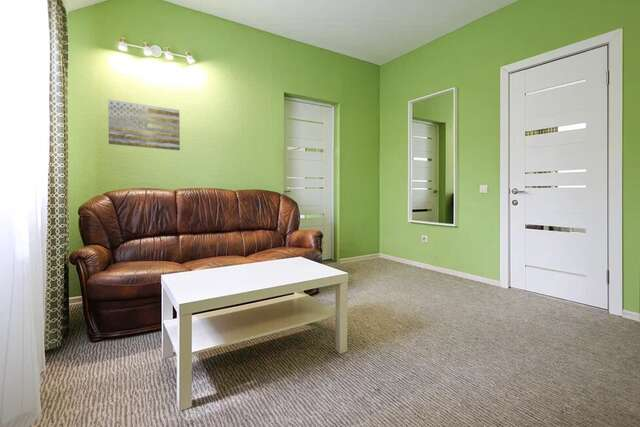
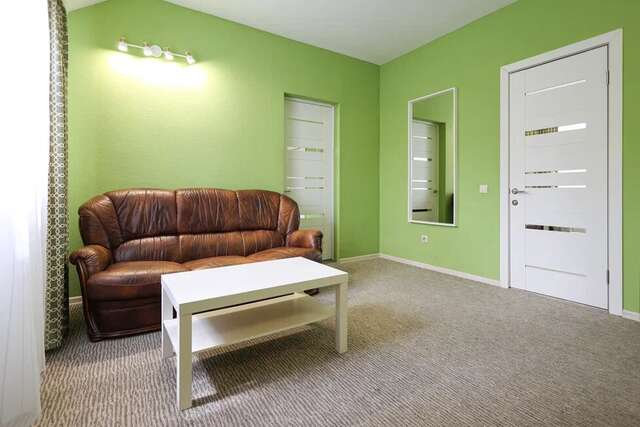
- wall art [107,99,181,151]
